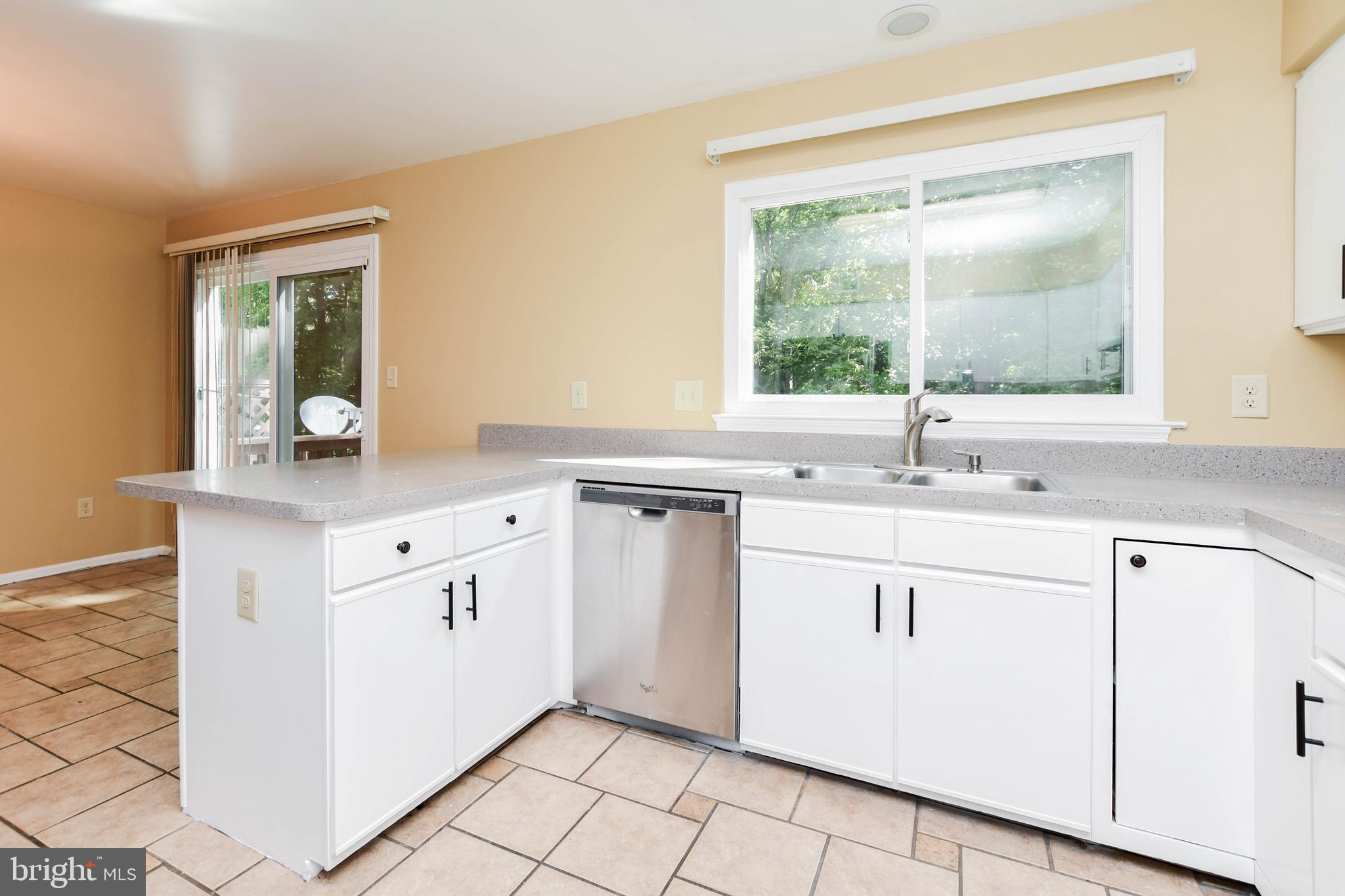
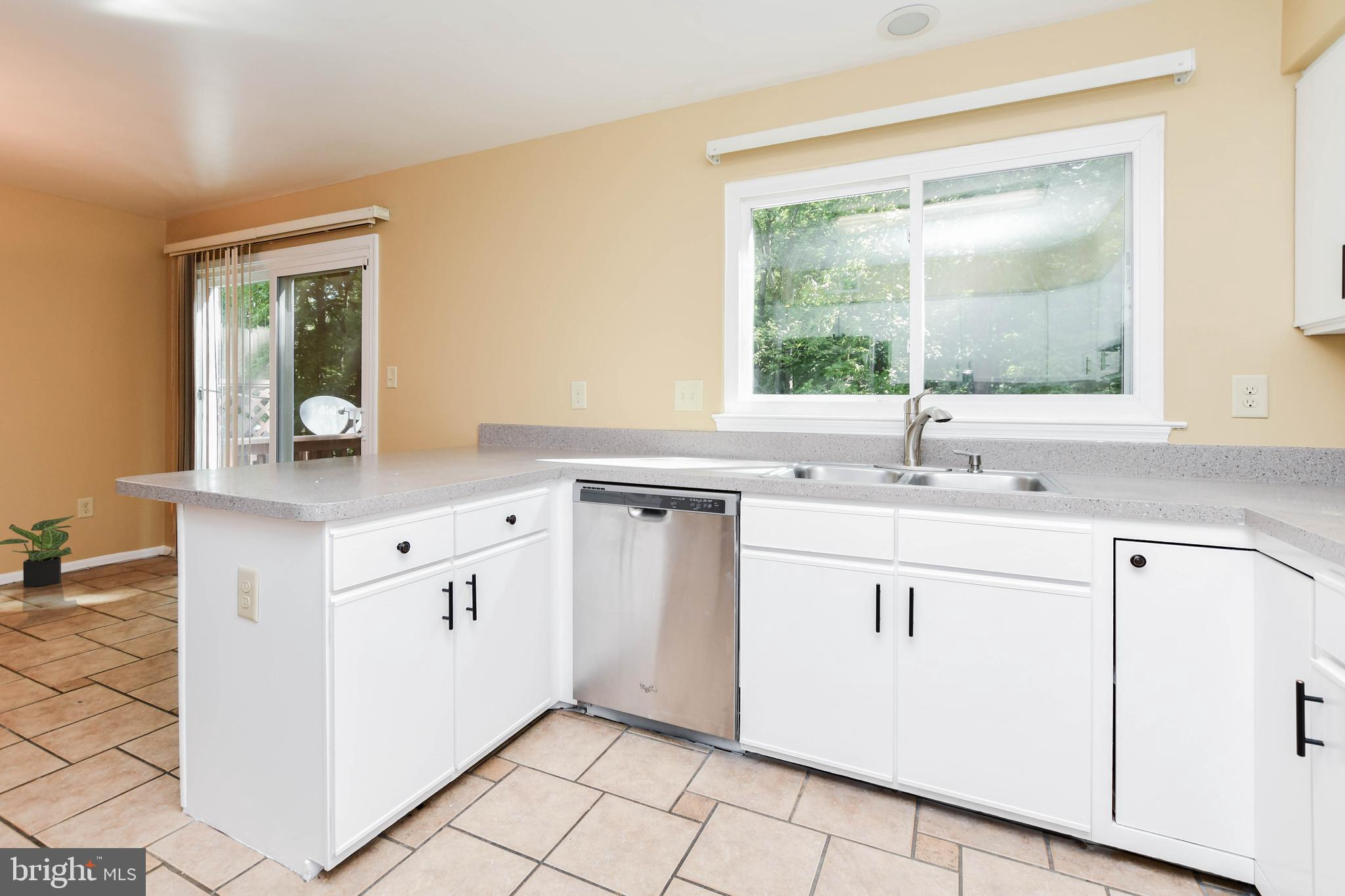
+ potted plant [0,515,76,587]
